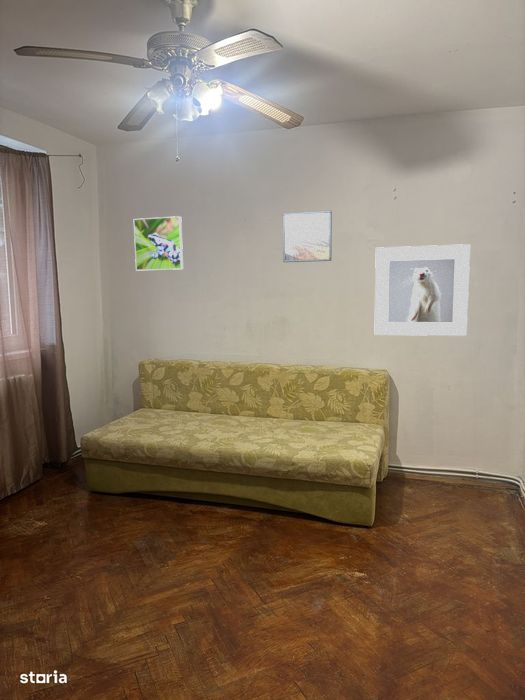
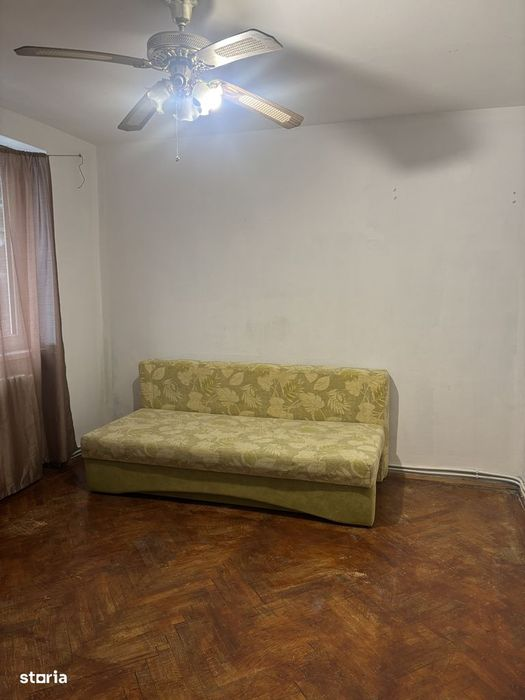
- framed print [374,243,471,337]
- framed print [282,209,333,263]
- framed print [133,215,184,271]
